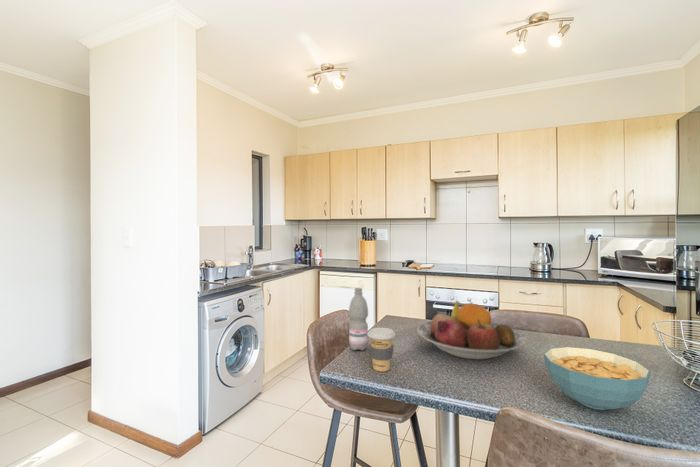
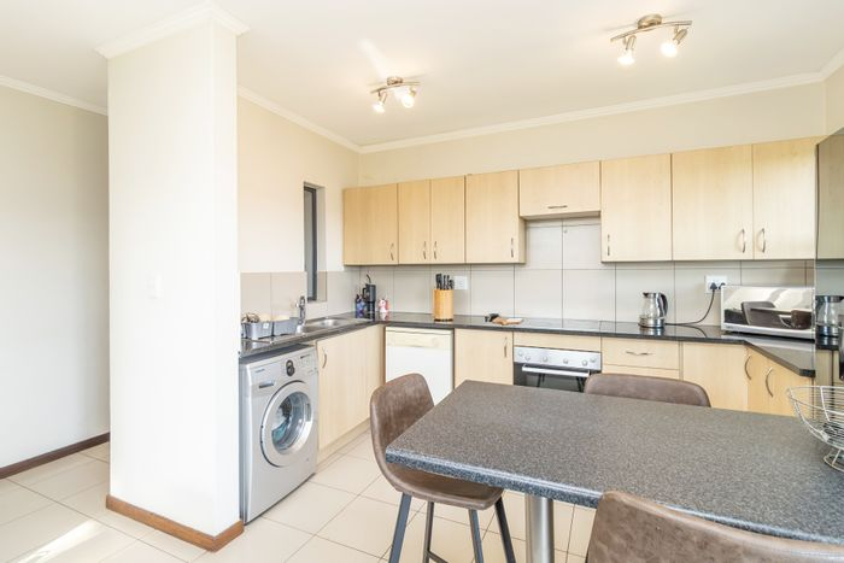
- water bottle [348,287,369,352]
- coffee cup [367,327,396,372]
- fruit bowl [416,300,528,360]
- cereal bowl [543,346,651,411]
